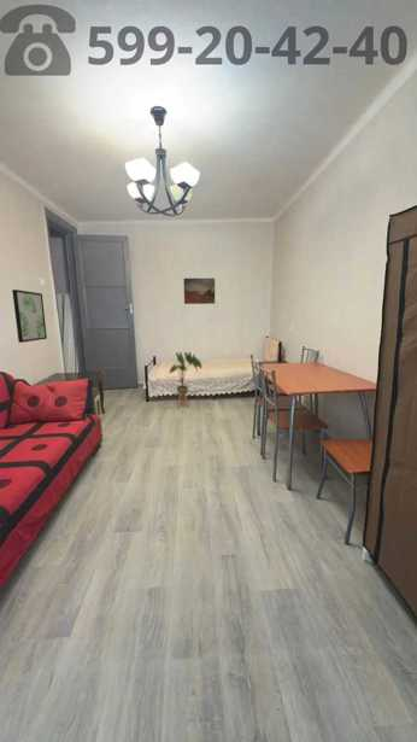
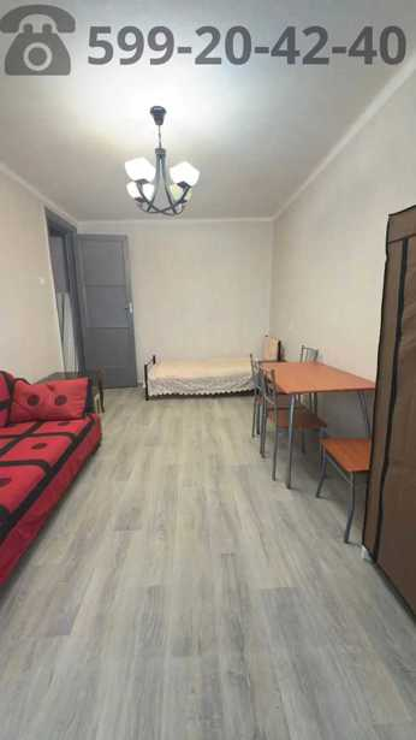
- wall art [11,288,48,344]
- house plant [168,351,202,409]
- wall art [182,277,216,305]
